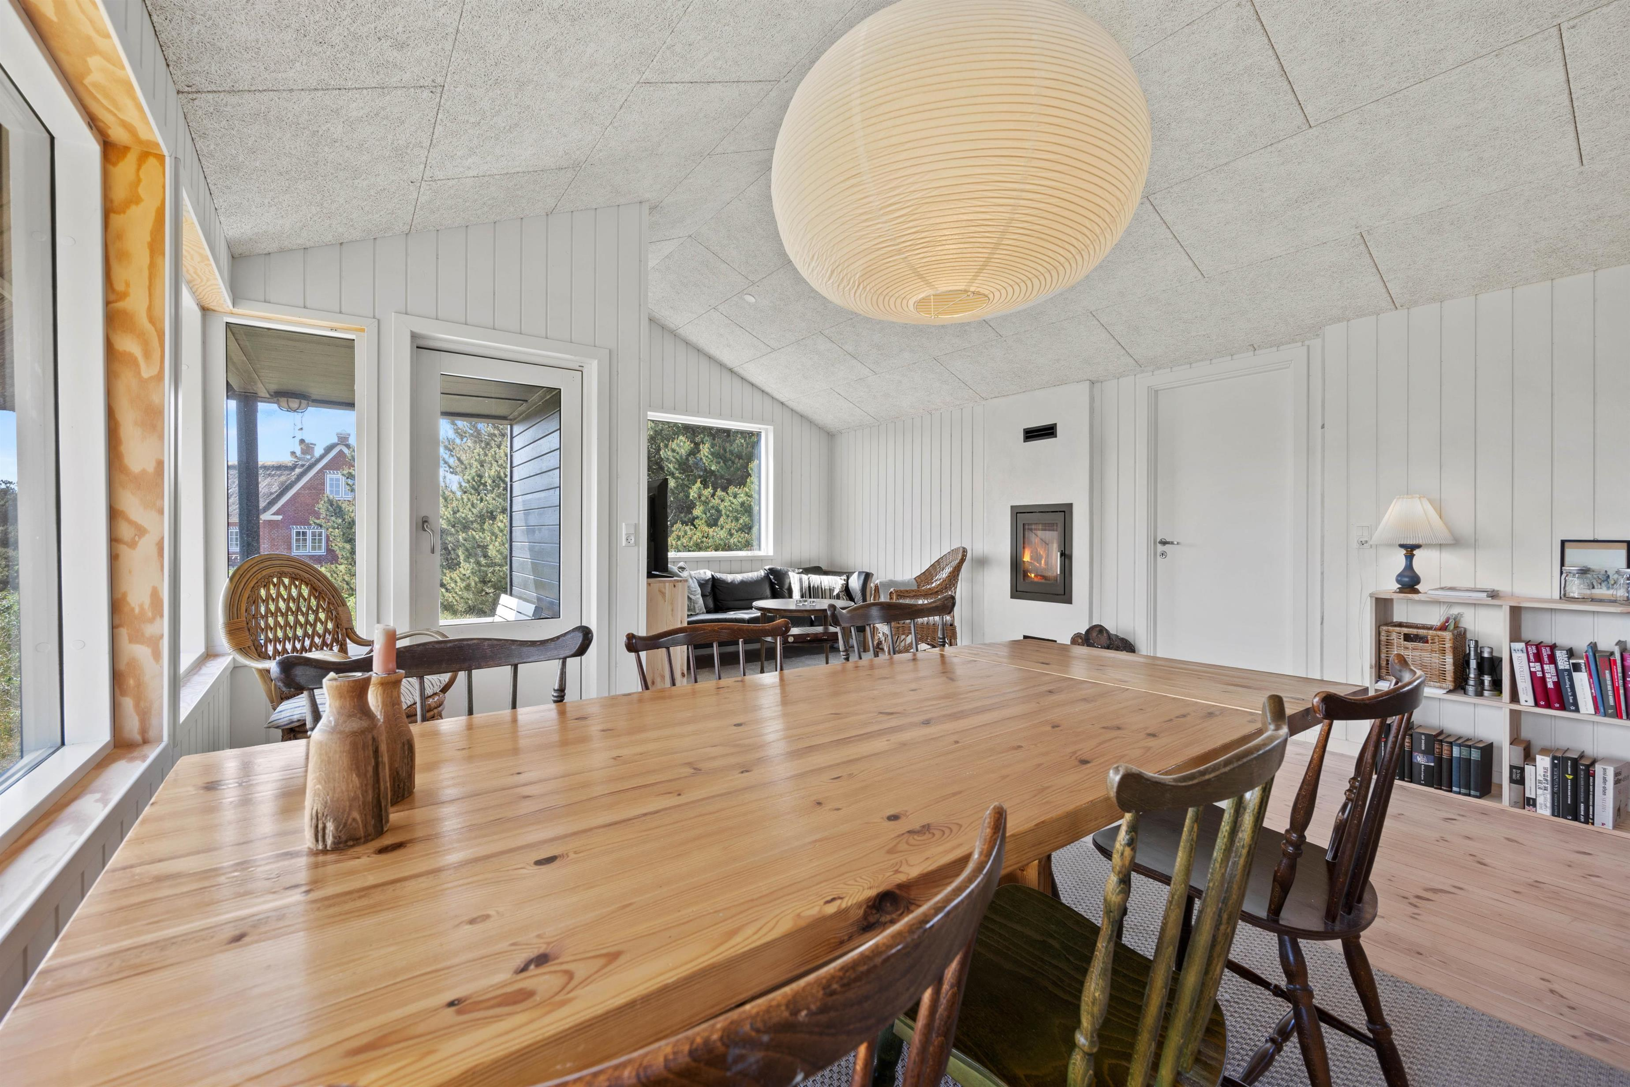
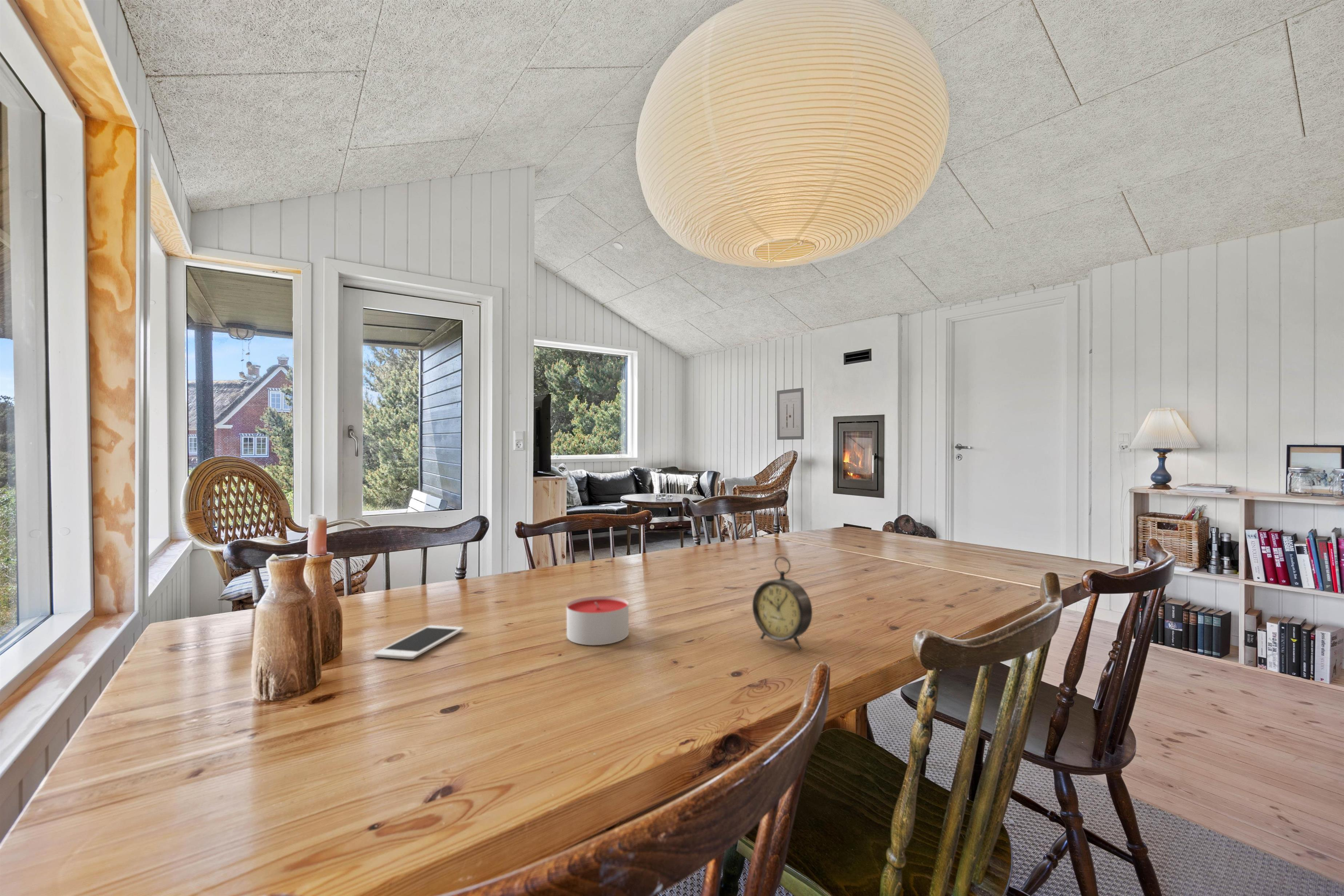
+ candle [566,596,629,645]
+ cell phone [373,625,464,660]
+ alarm clock [752,556,813,650]
+ wall art [776,388,804,440]
